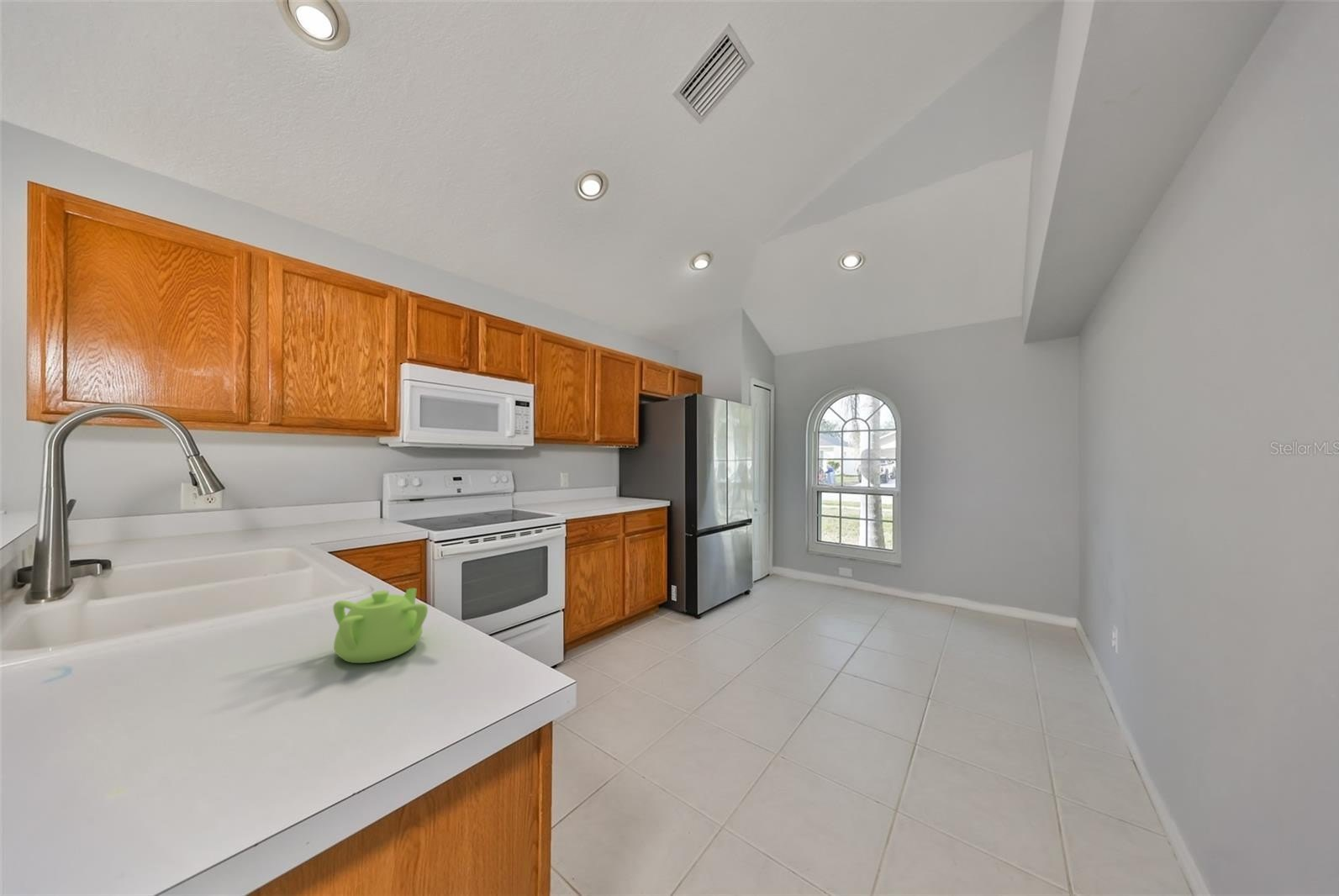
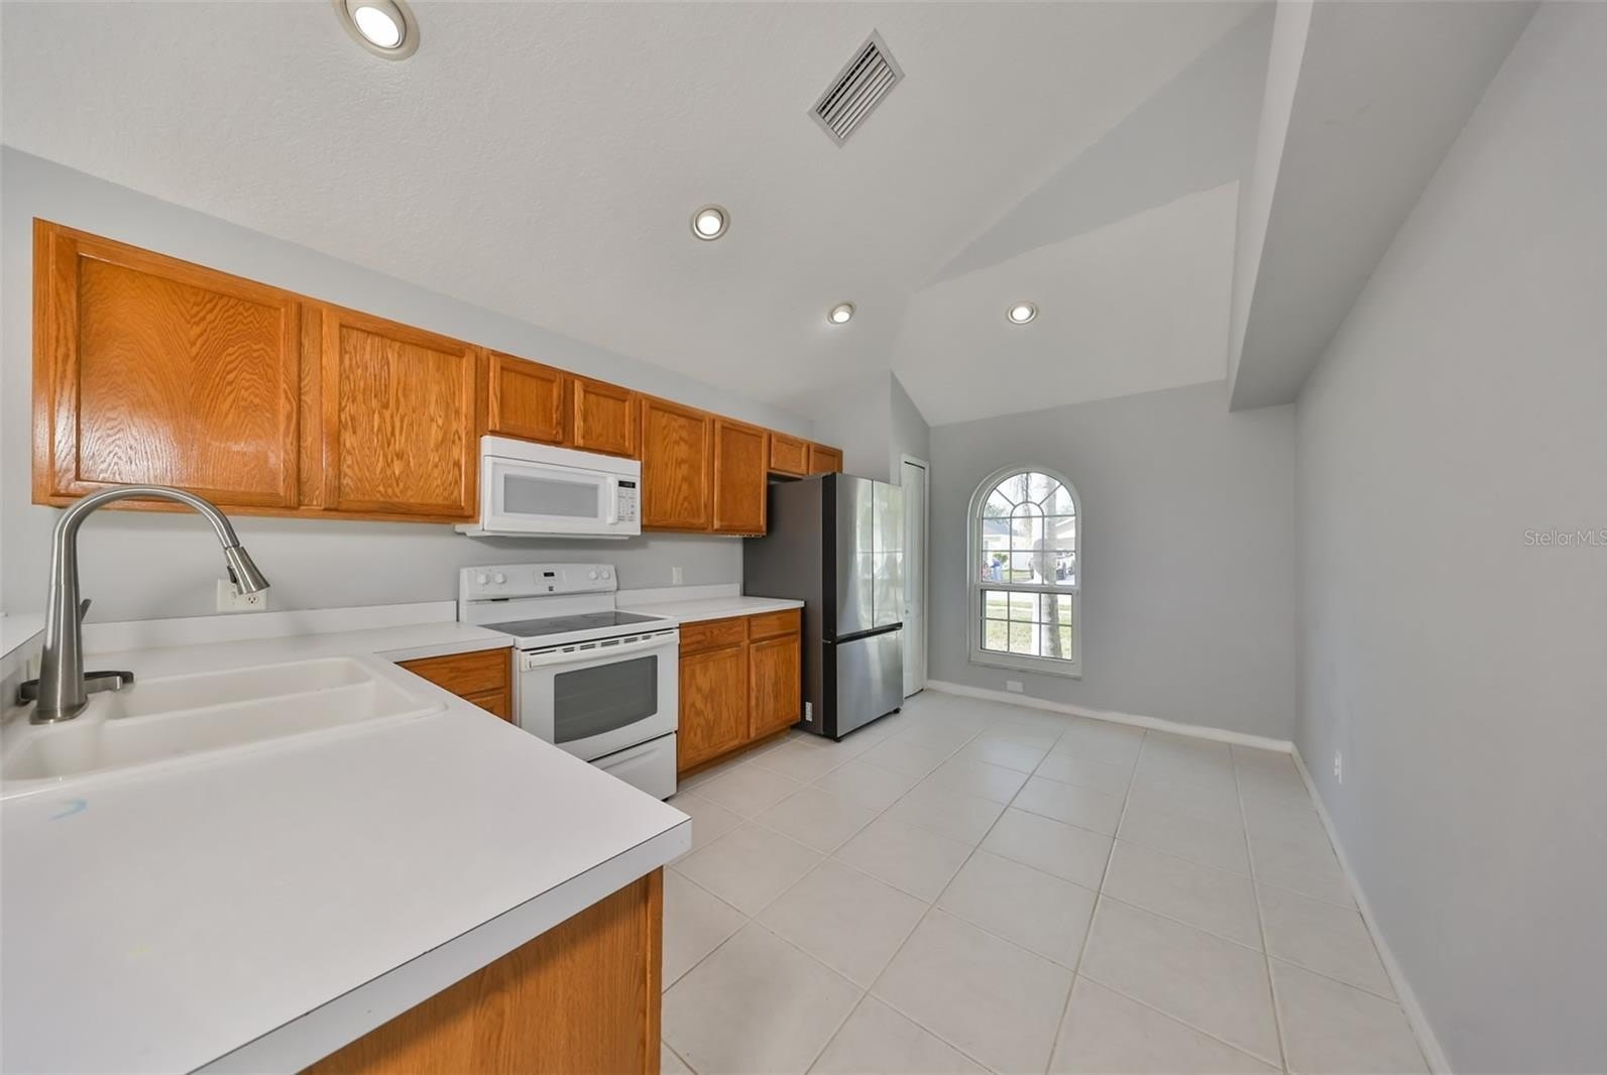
- teapot [332,588,429,664]
